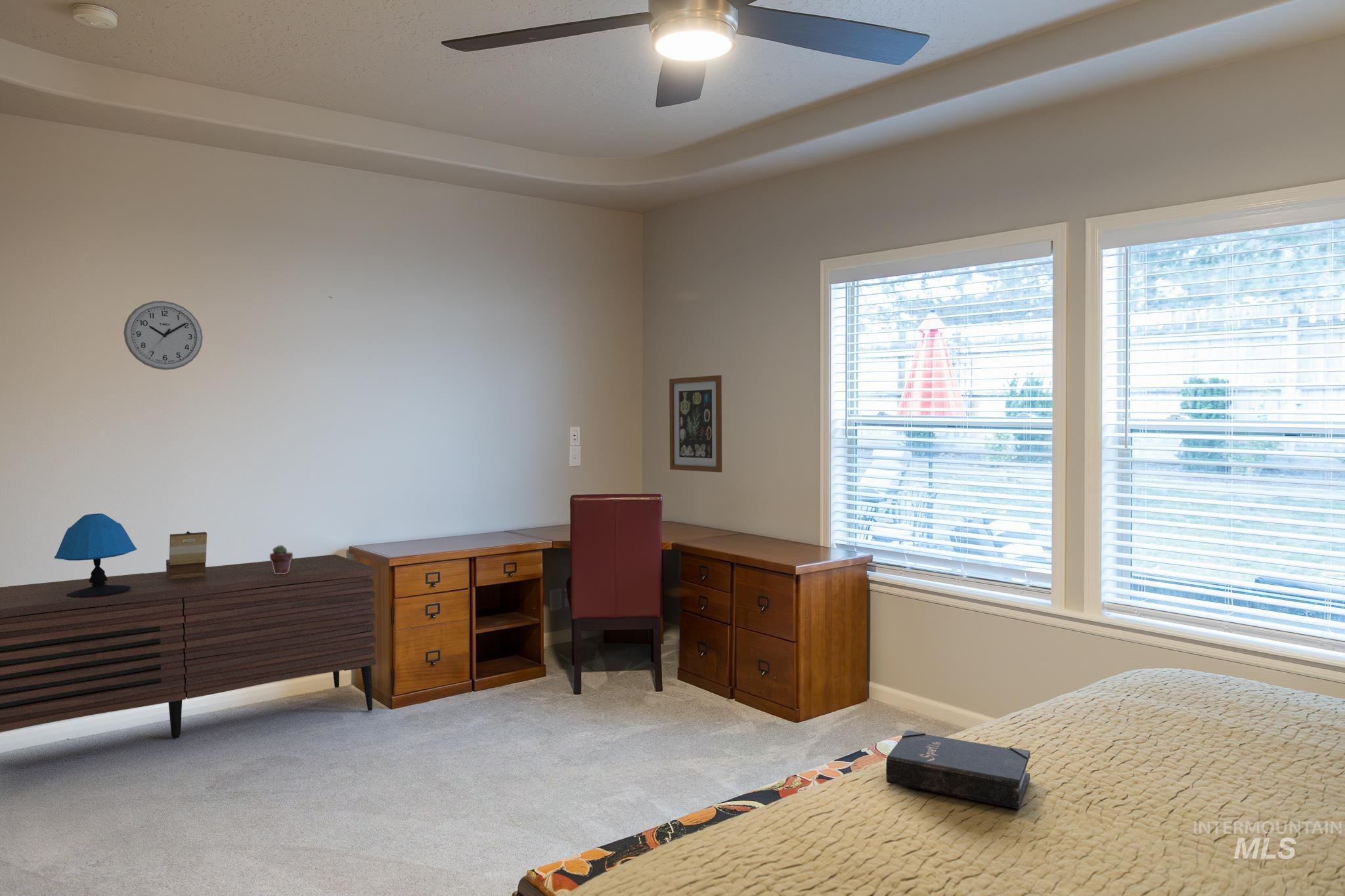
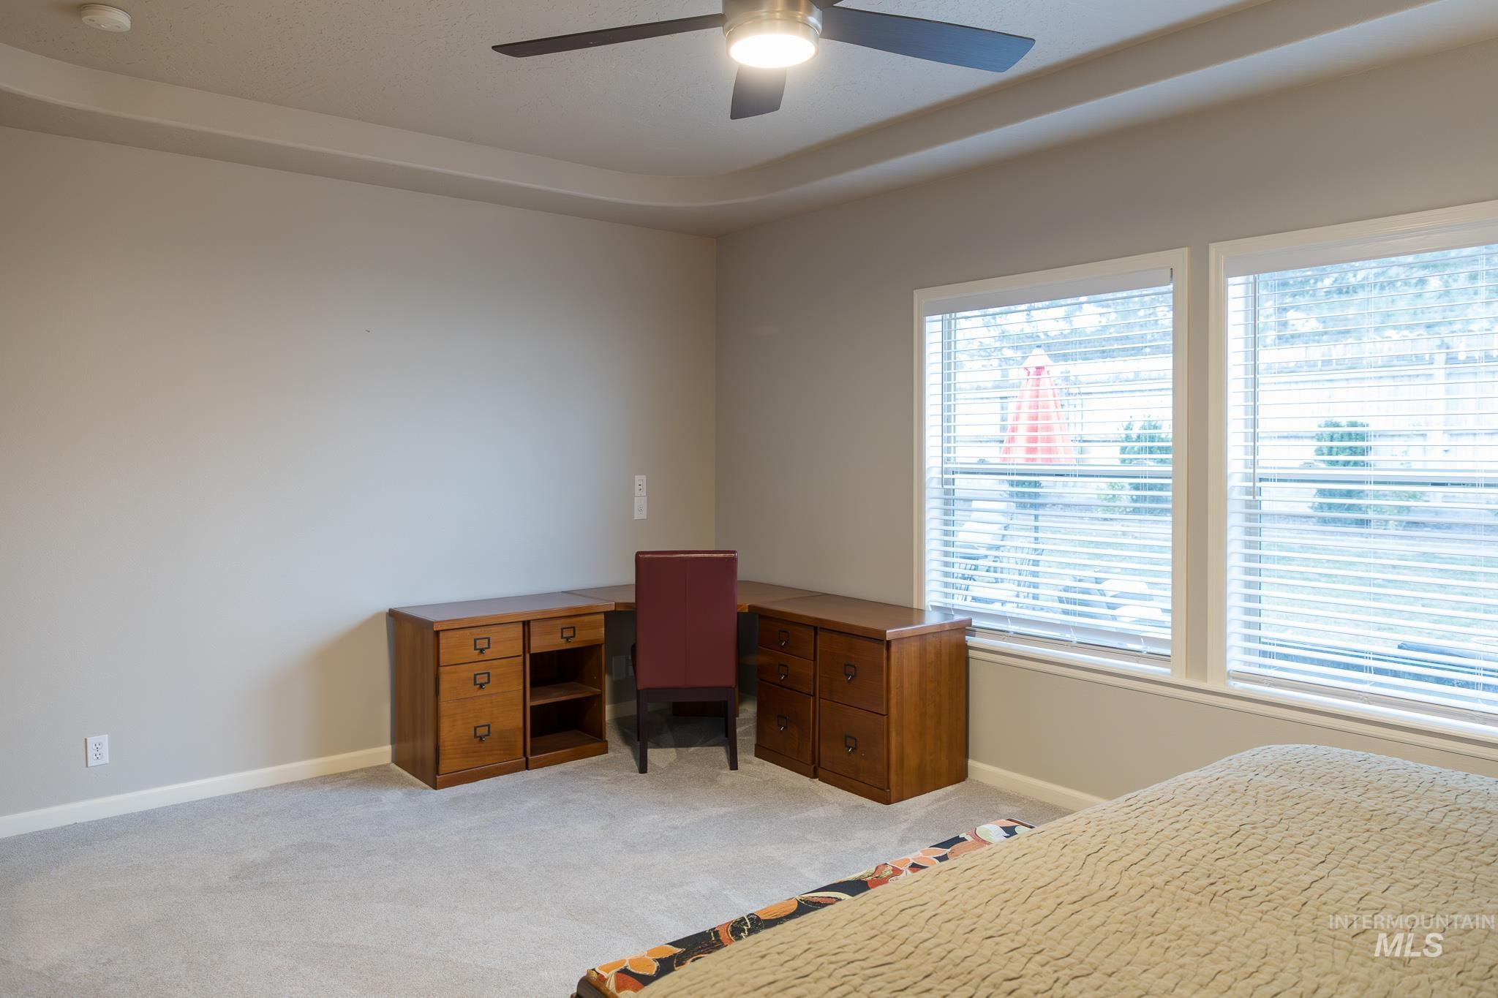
- wall art [669,375,722,473]
- table lamp [54,513,137,597]
- wooden box [165,530,208,580]
- dresser [0,554,377,739]
- potted succulent [269,545,294,574]
- hardback book [885,730,1030,809]
- wall clock [123,301,204,370]
